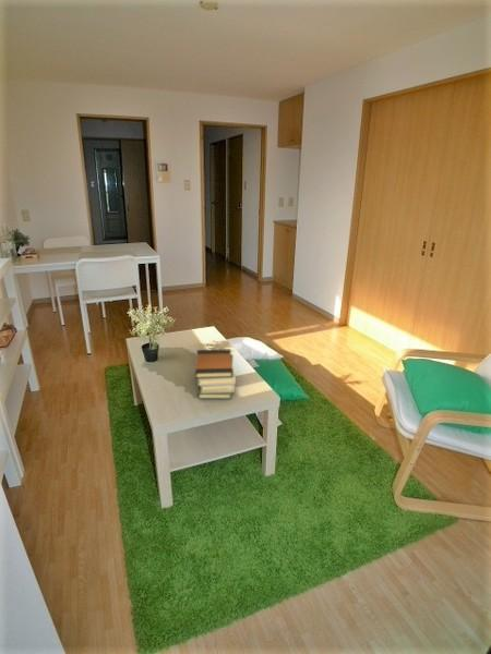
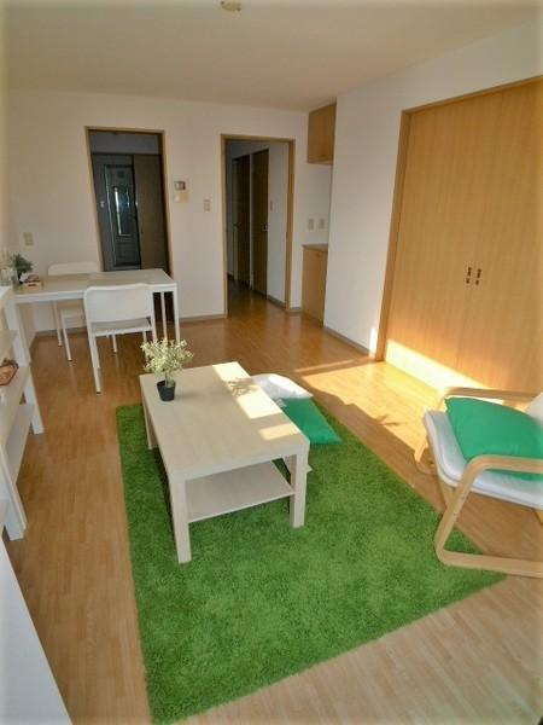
- book stack [194,348,237,400]
